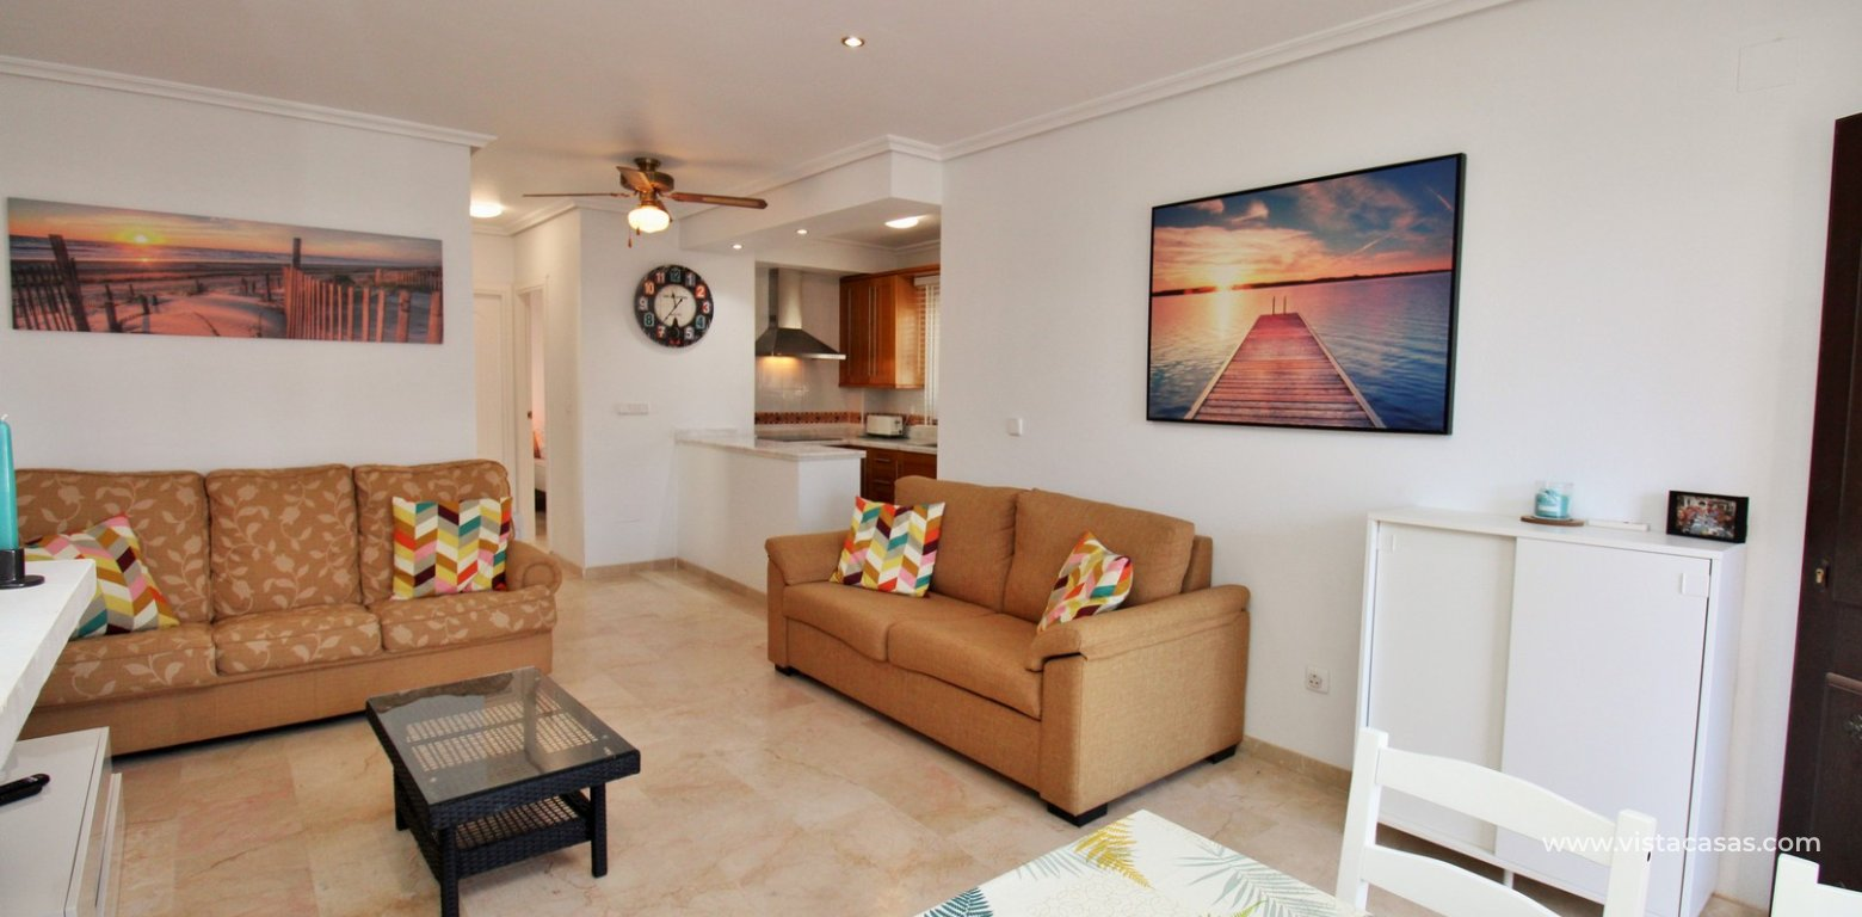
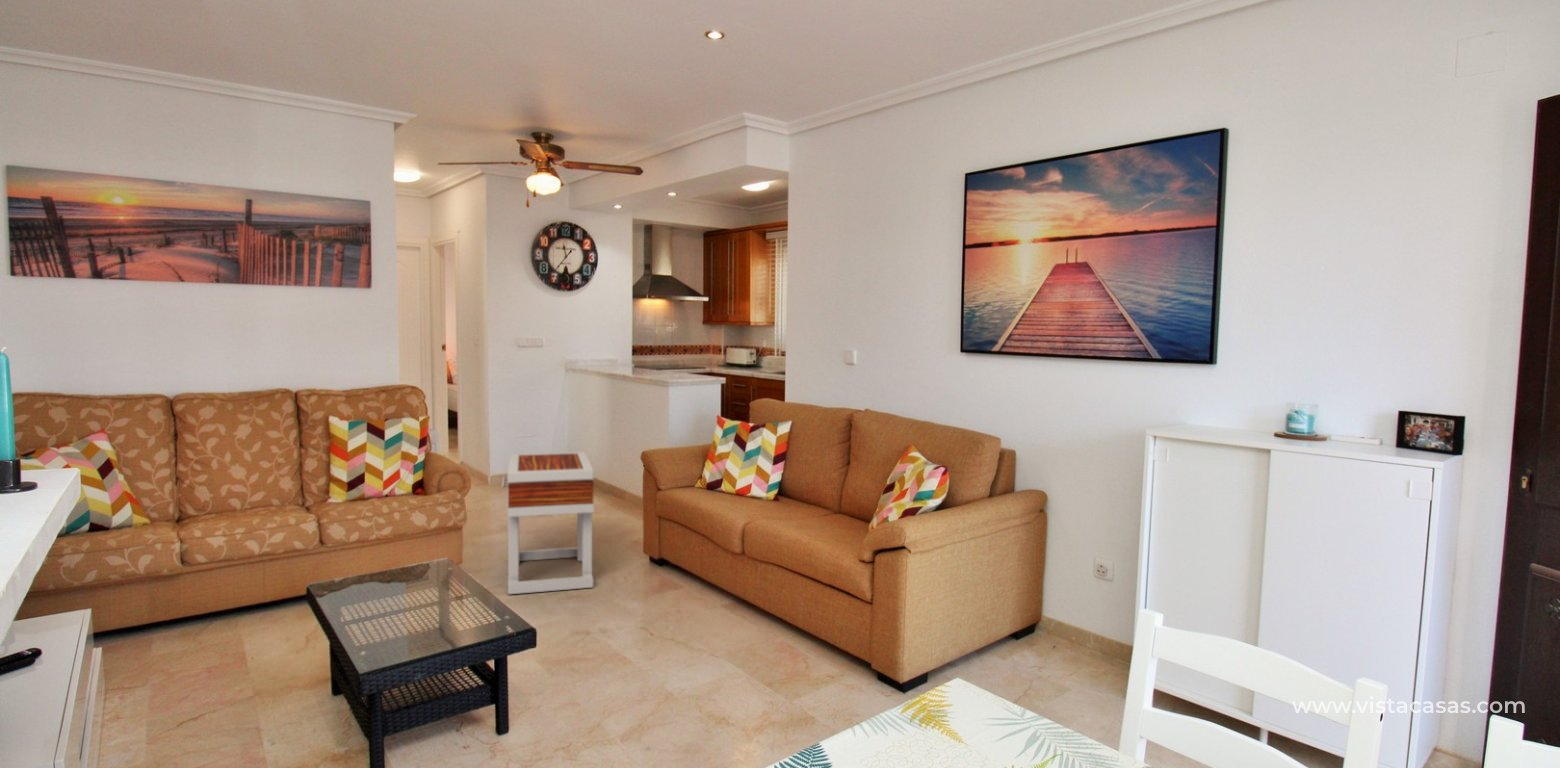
+ side table [500,451,595,595]
